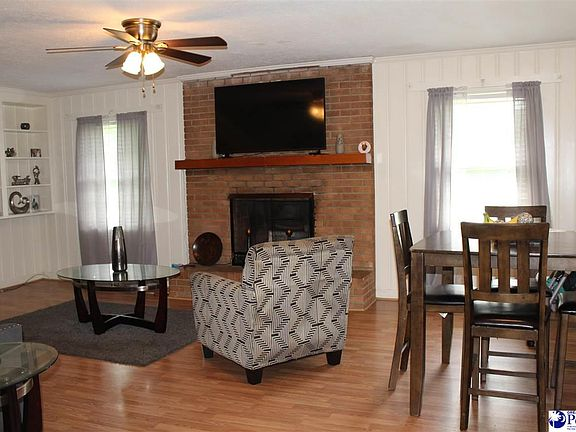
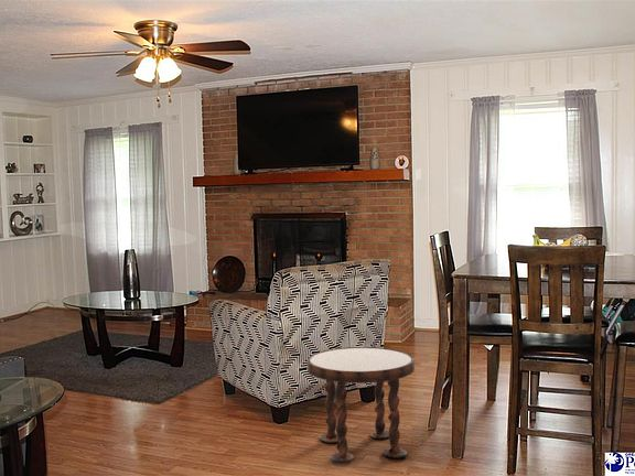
+ side table [306,346,416,464]
